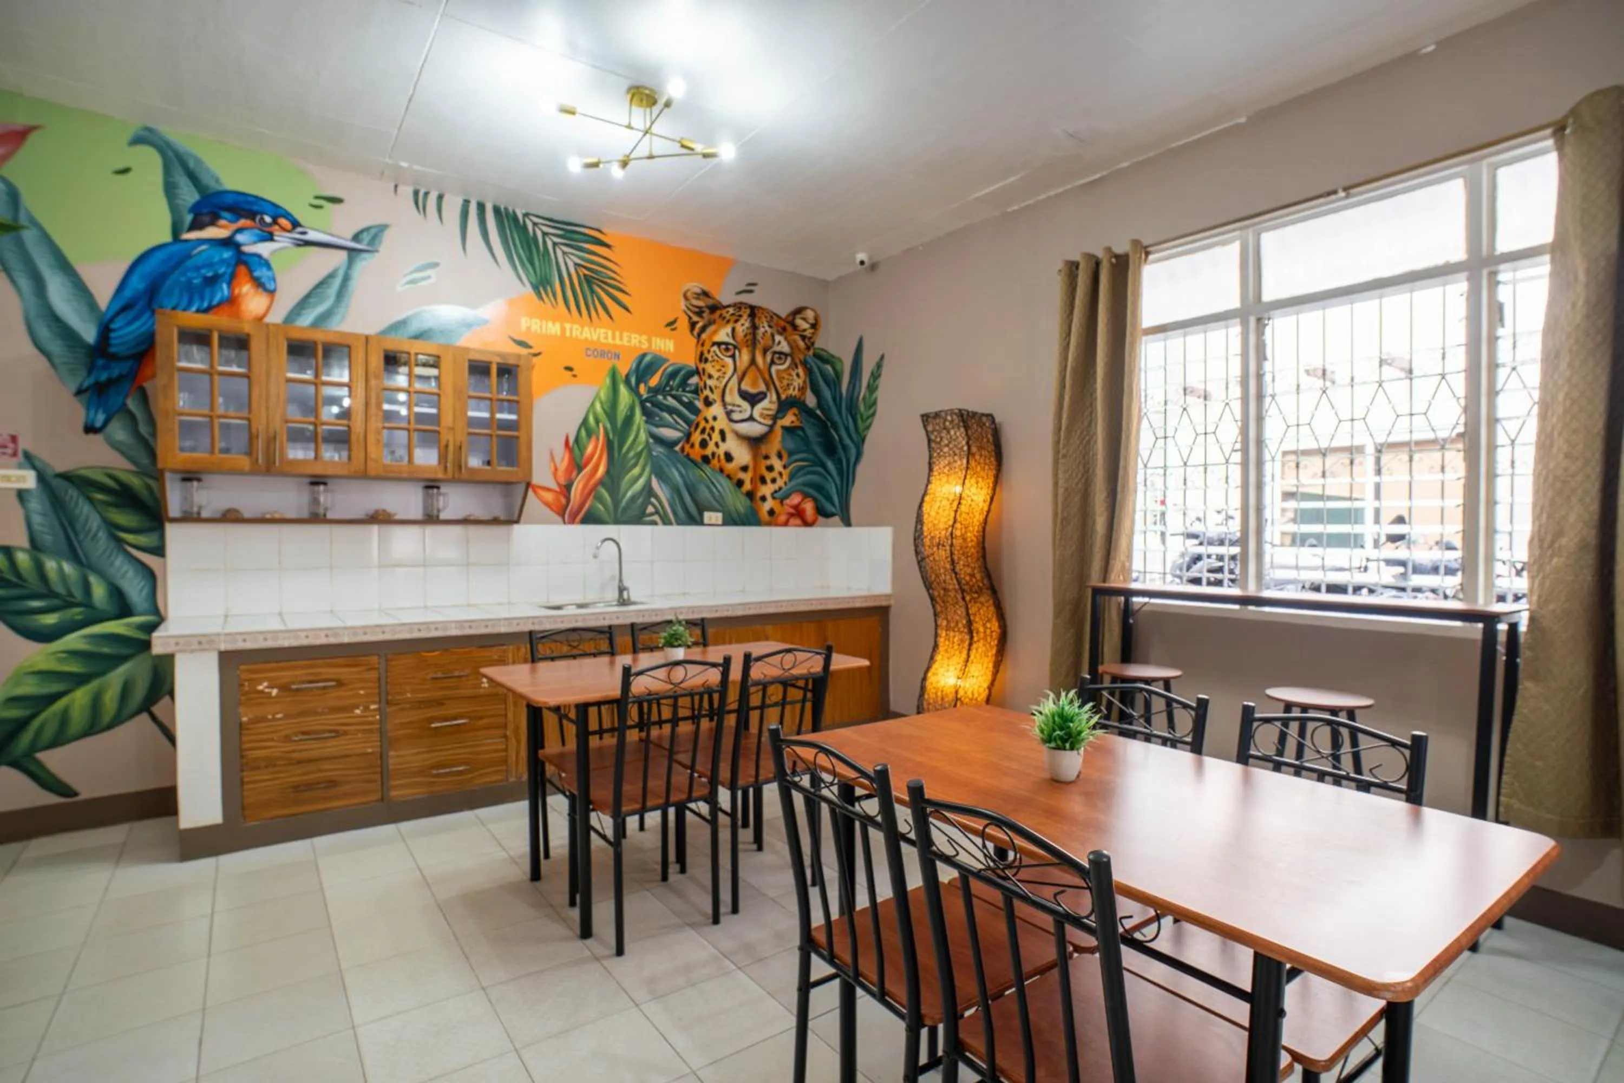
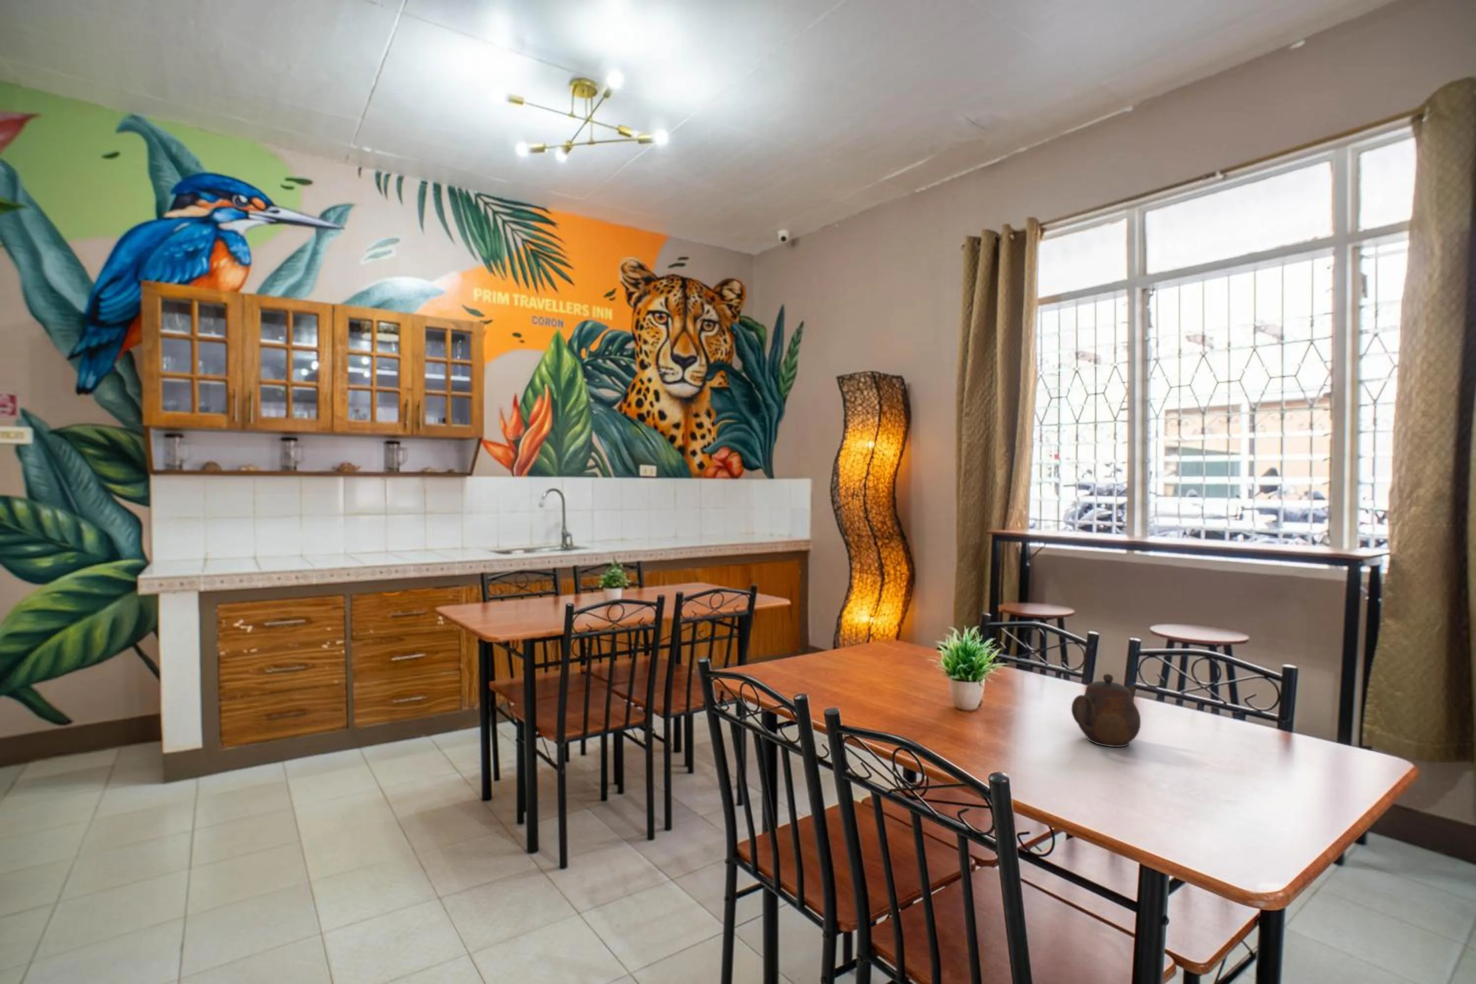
+ teapot [1071,673,1141,748]
